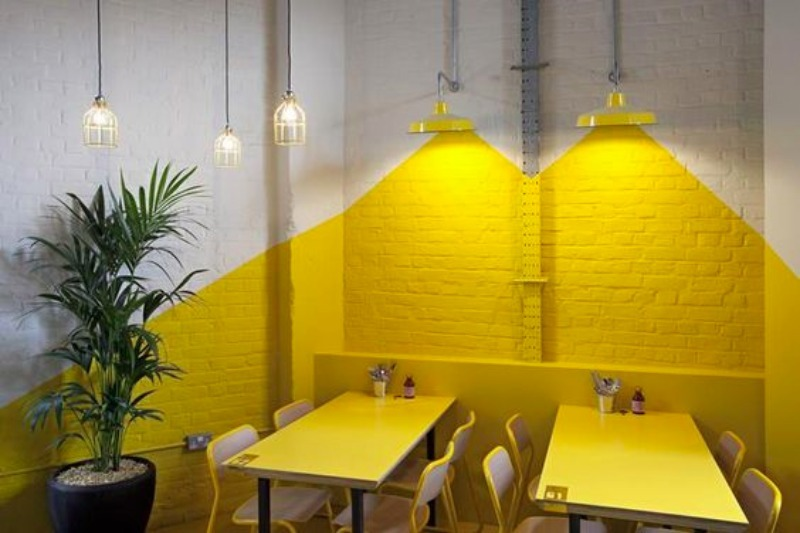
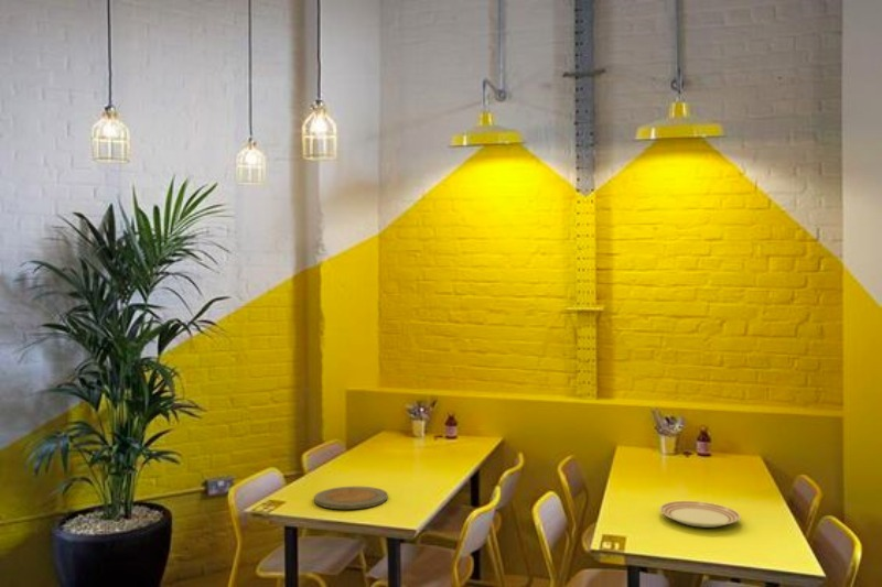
+ plate [313,486,389,510]
+ dinner plate [658,500,742,529]
